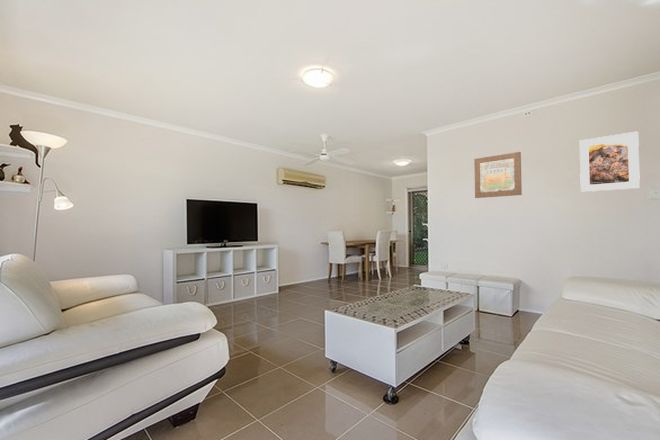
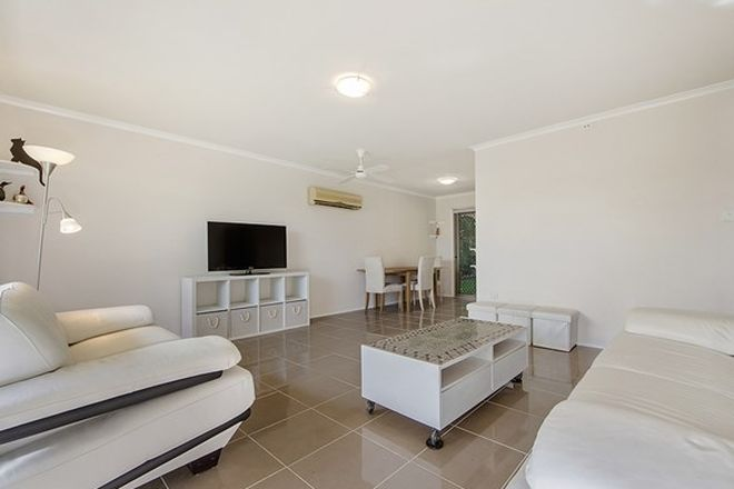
- wall art [473,151,523,199]
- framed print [579,130,641,193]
